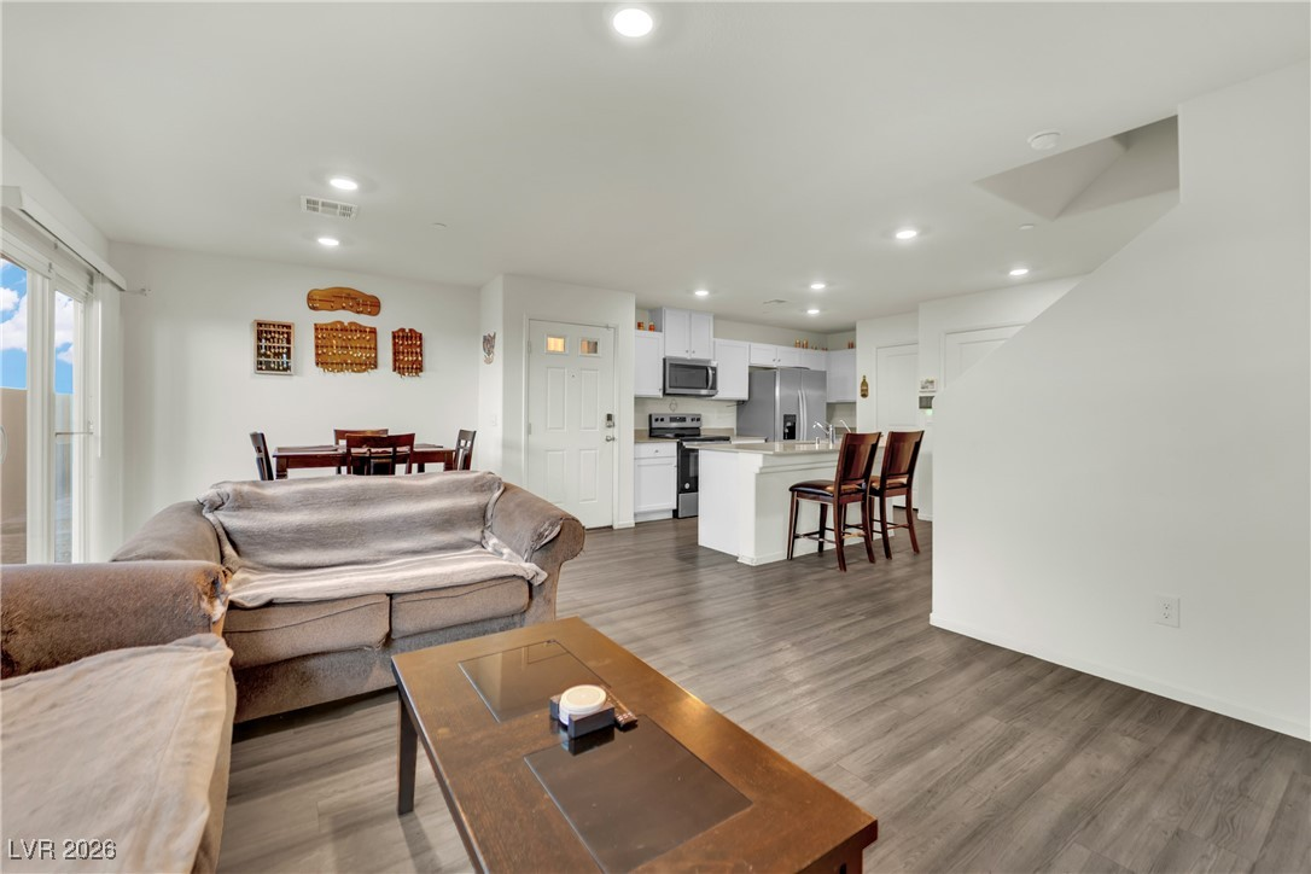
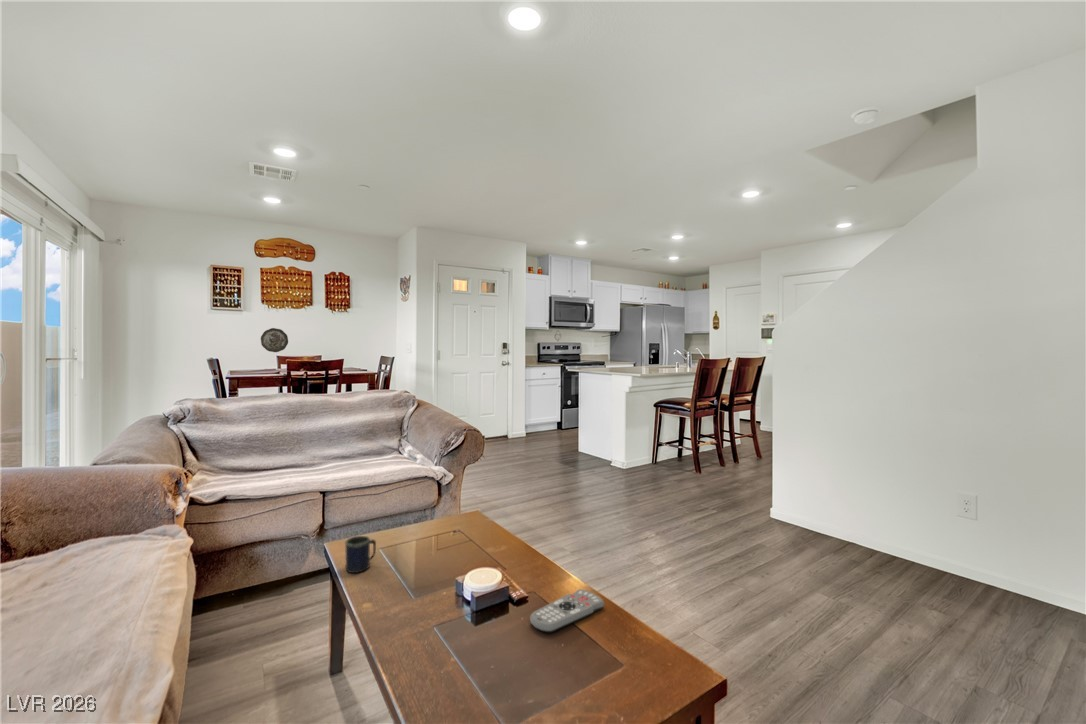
+ remote control [529,588,605,633]
+ decorative plate [260,327,289,353]
+ mug [344,535,377,574]
